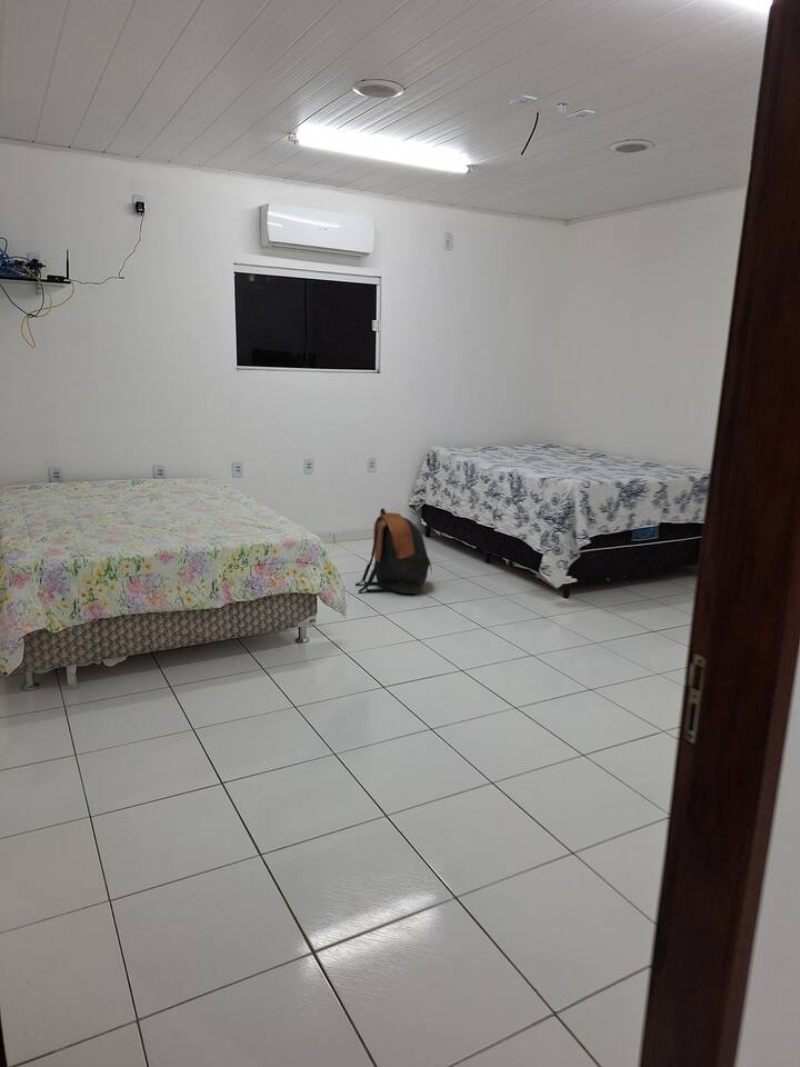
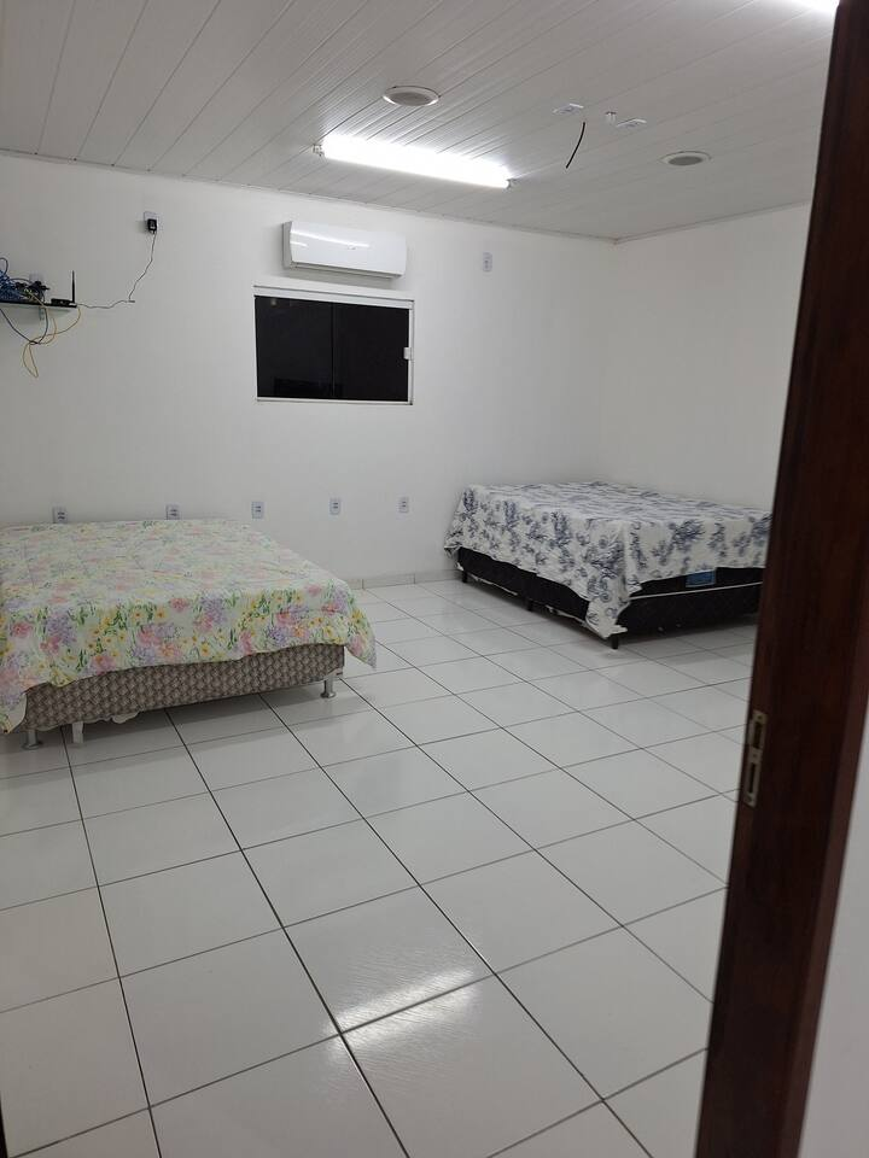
- backpack [354,508,433,596]
